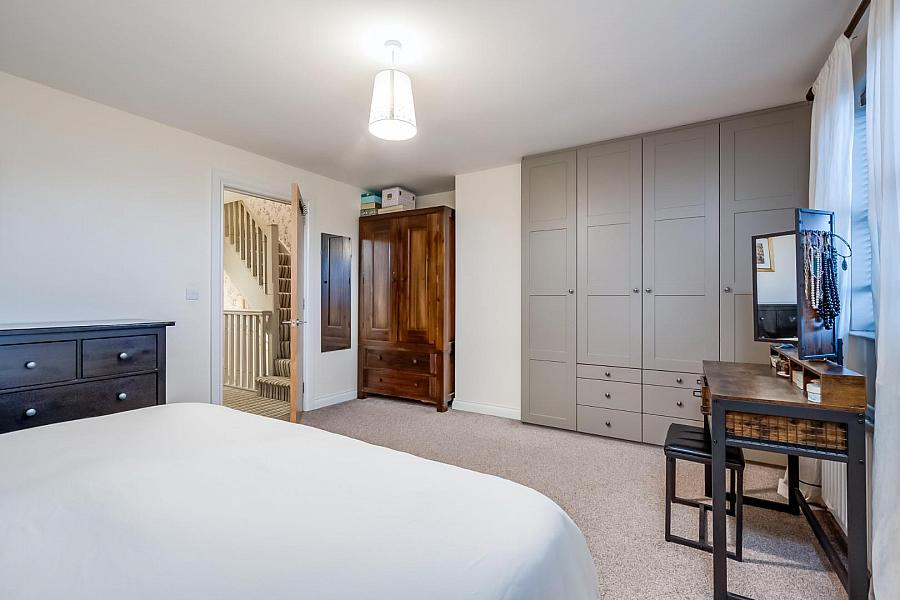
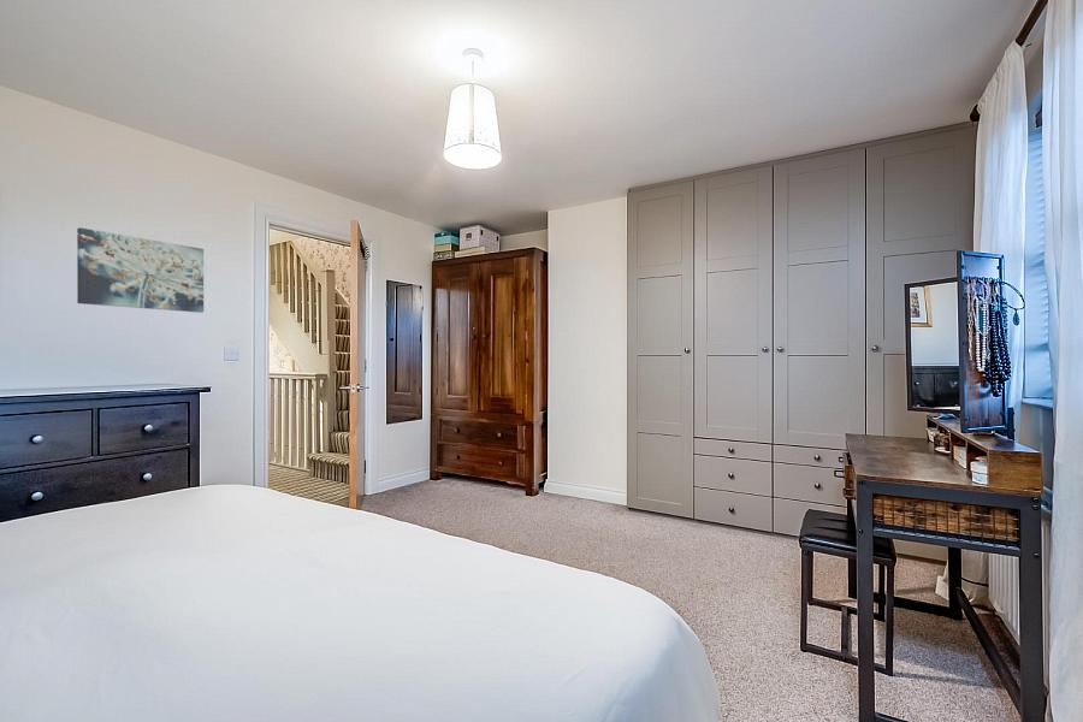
+ wall art [76,226,205,314]
